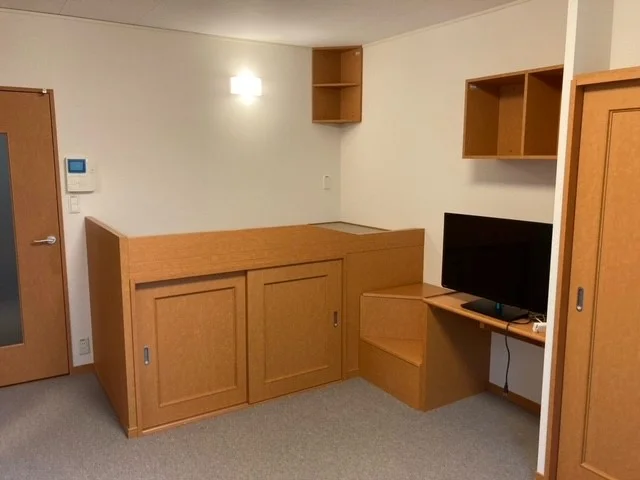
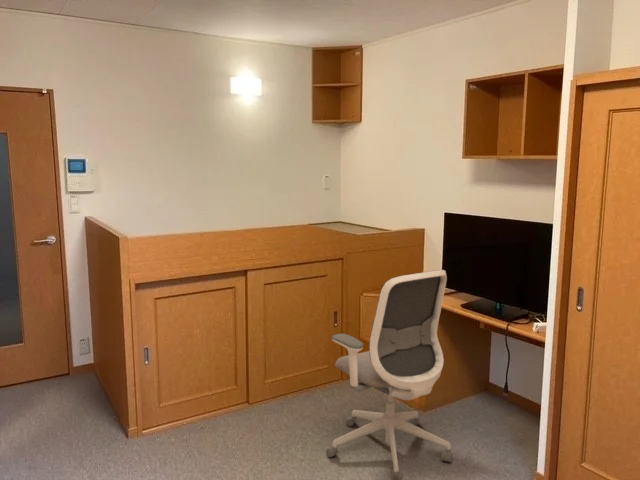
+ office chair [325,269,454,480]
